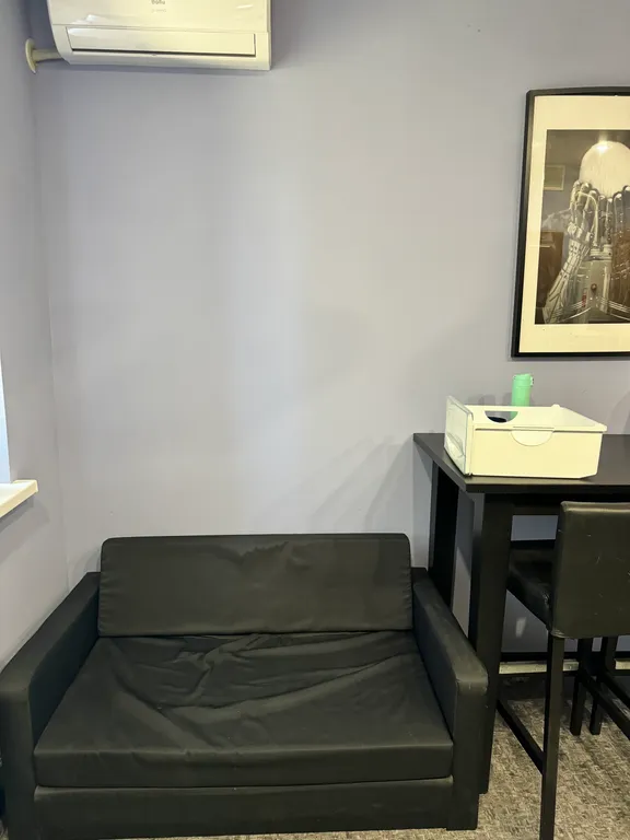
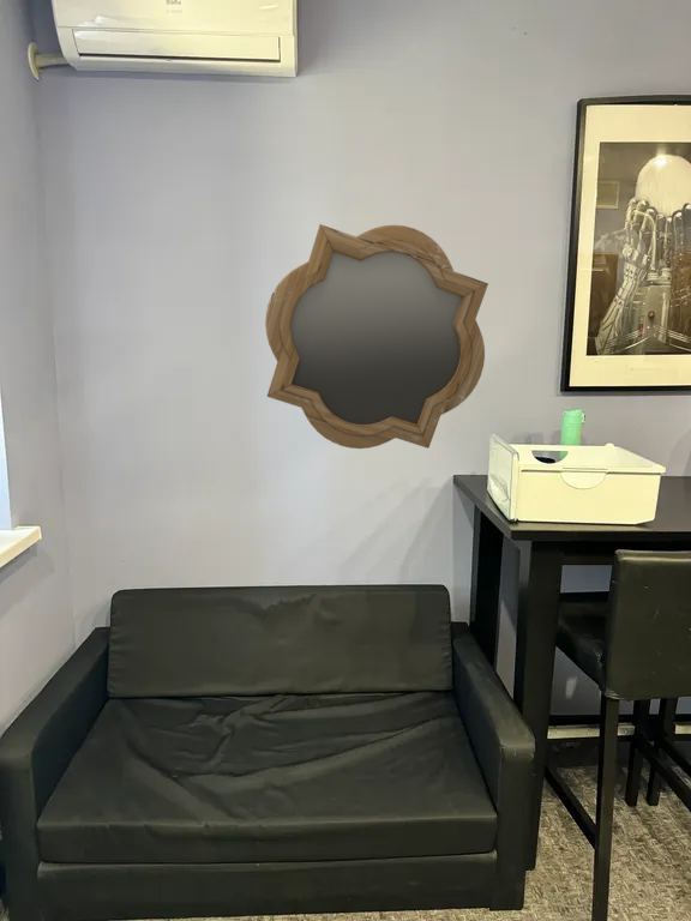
+ mirror [264,223,489,450]
